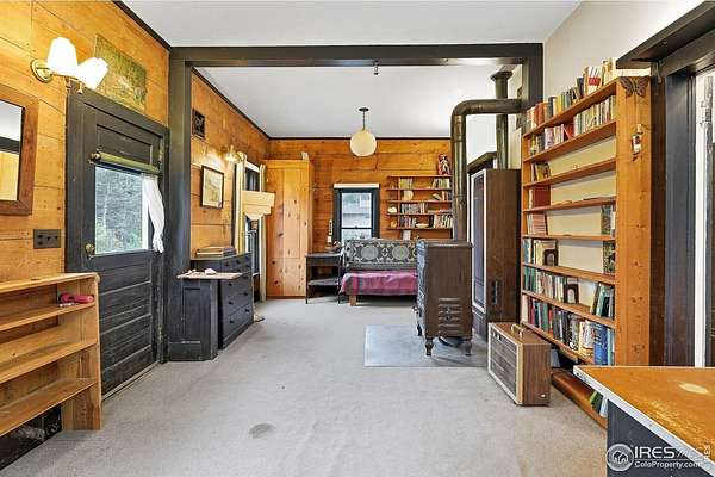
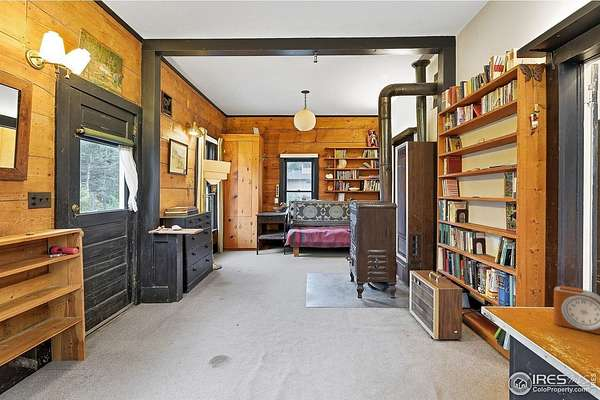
+ alarm clock [553,285,600,335]
